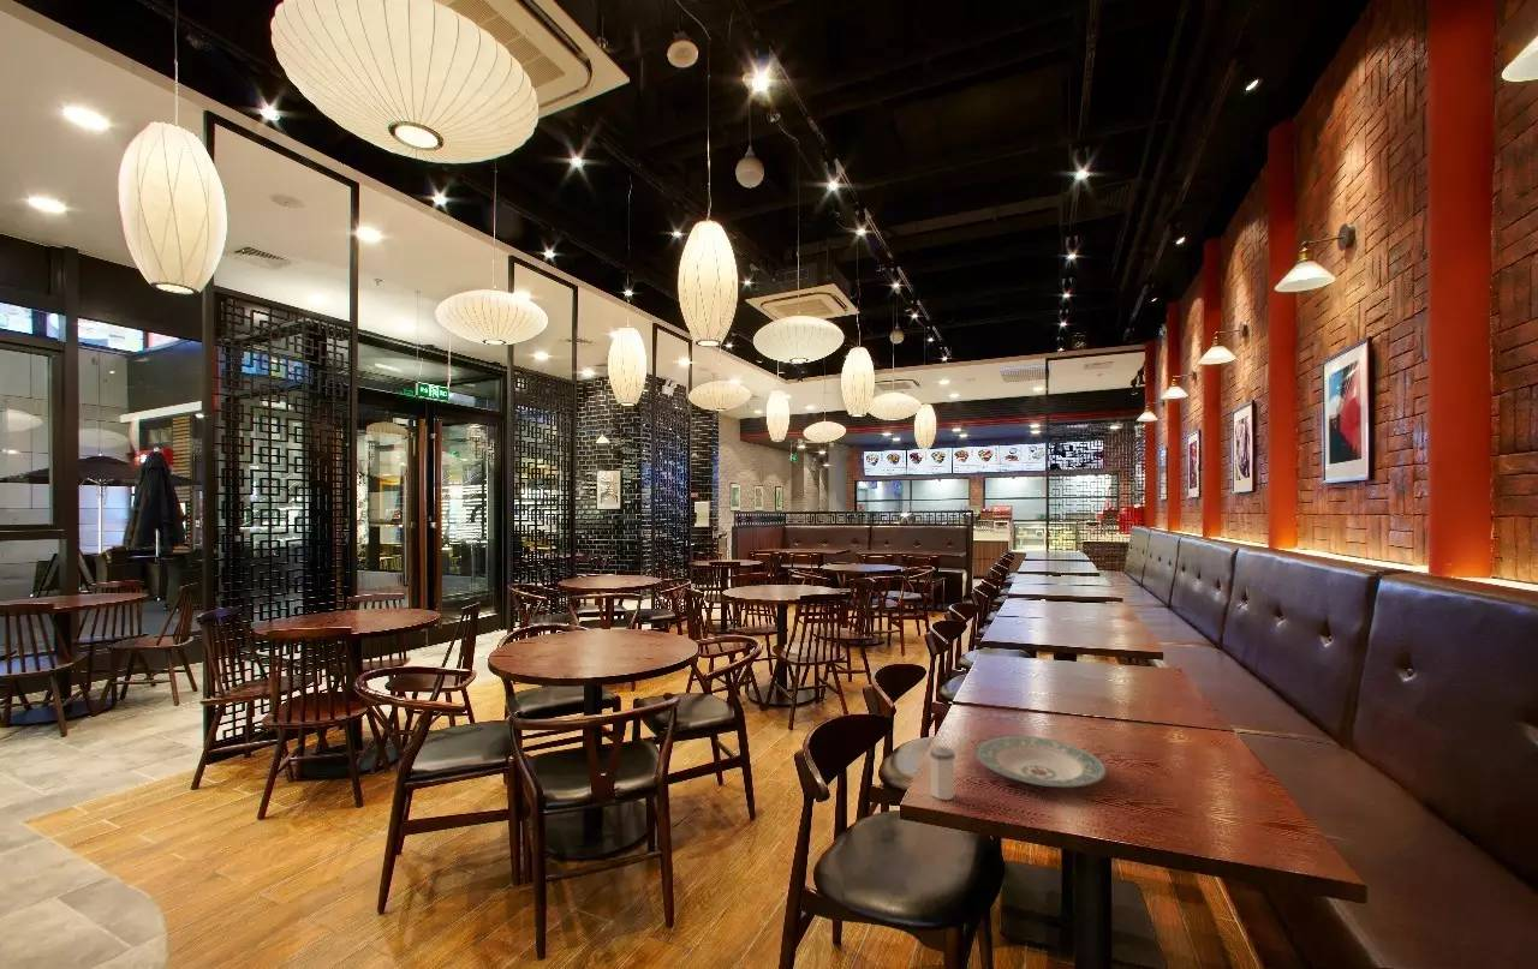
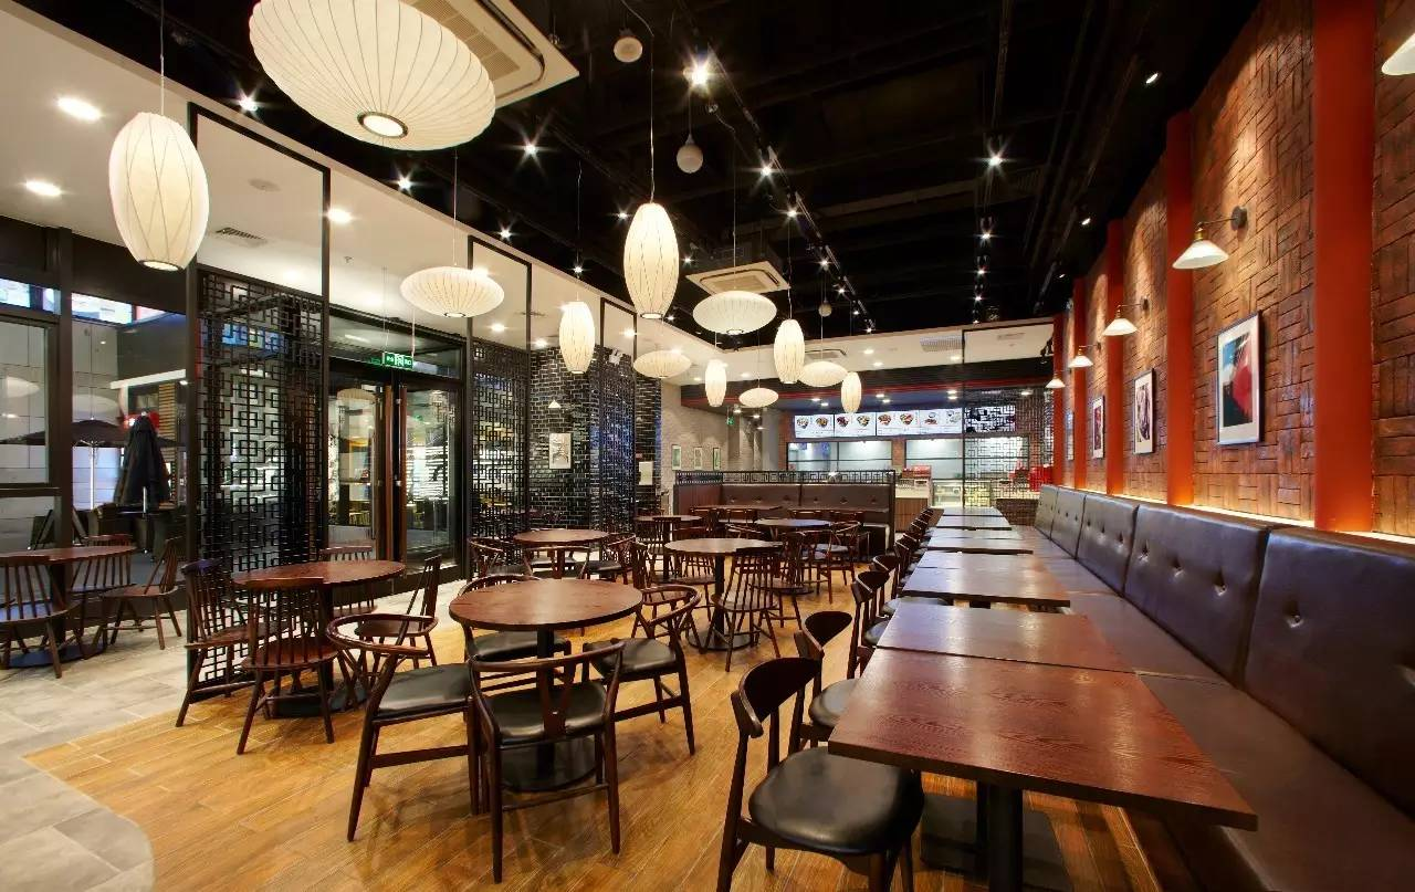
- plate [974,735,1108,788]
- salt shaker [929,744,956,801]
